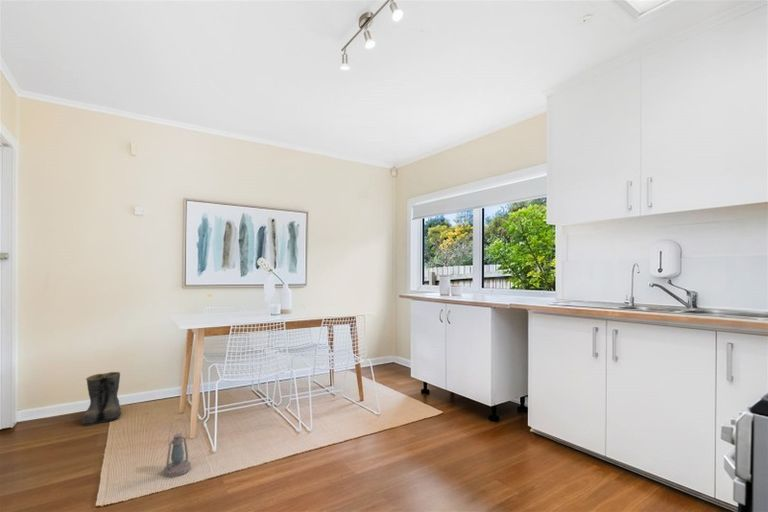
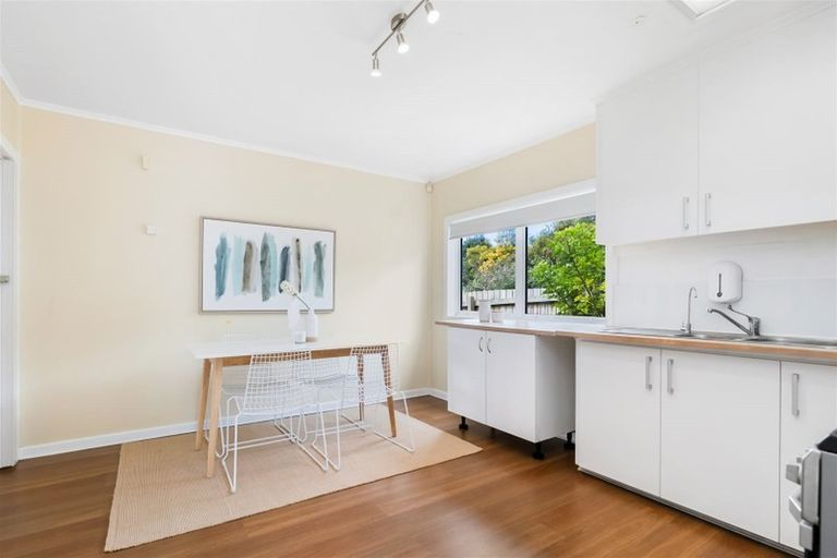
- boots [81,371,122,427]
- lantern [163,418,192,478]
